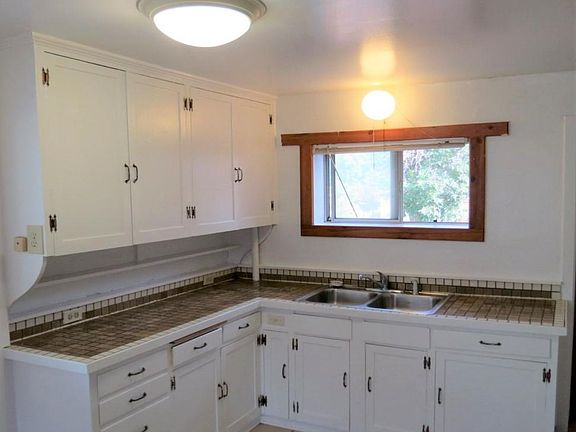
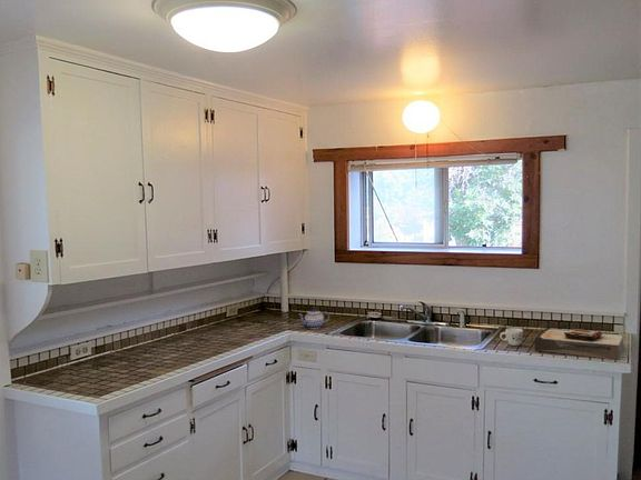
+ teapot [297,308,331,330]
+ mug [499,327,524,347]
+ toast [534,326,624,361]
